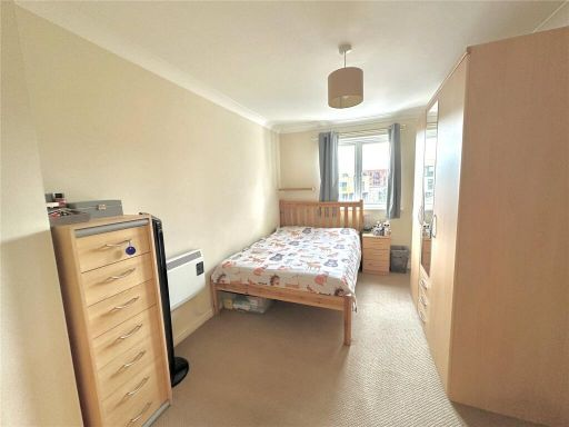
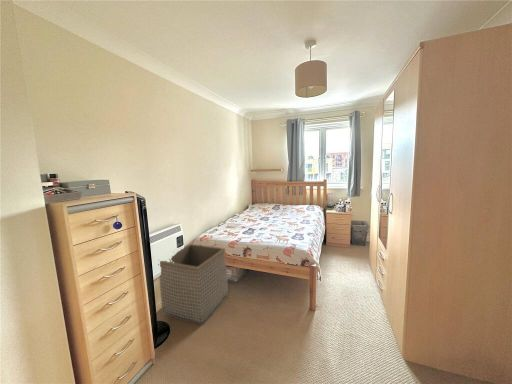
+ laundry basket [158,243,229,325]
